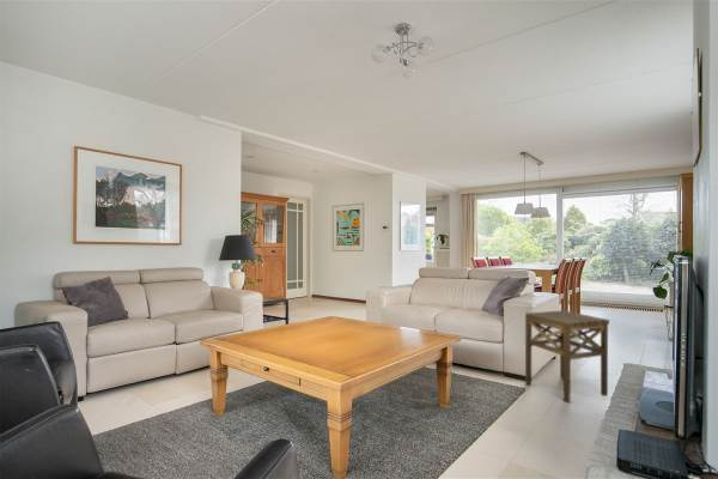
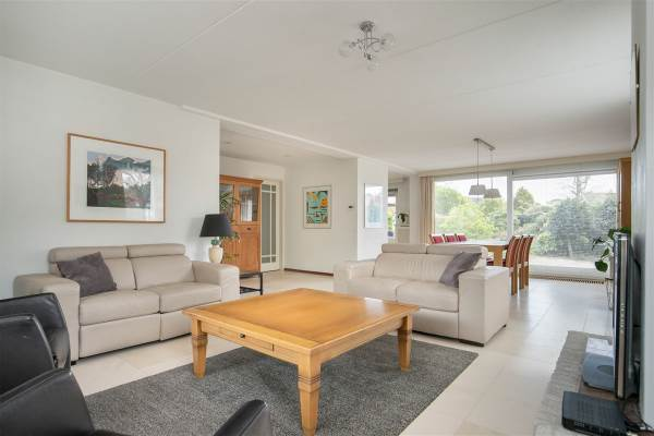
- side table [524,309,610,404]
